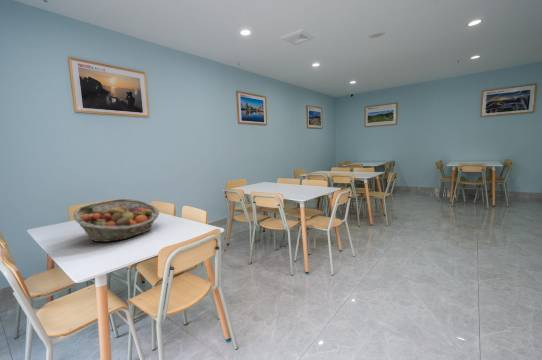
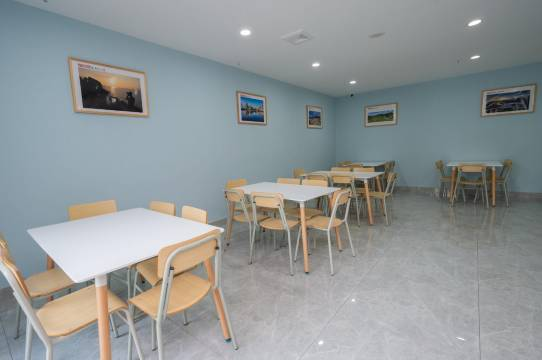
- fruit basket [72,198,160,243]
